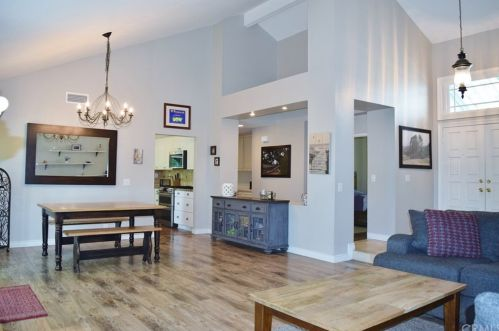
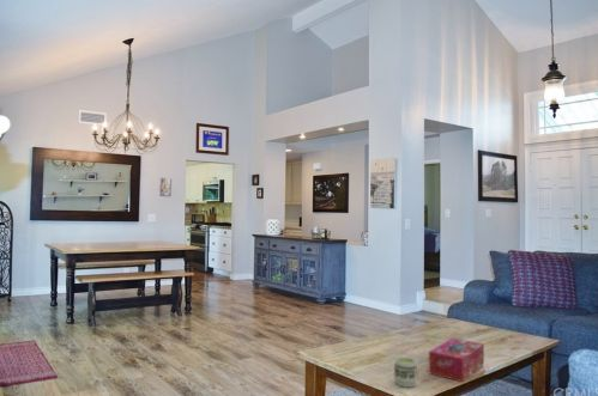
+ cup [393,355,419,389]
+ tissue box [428,337,485,383]
